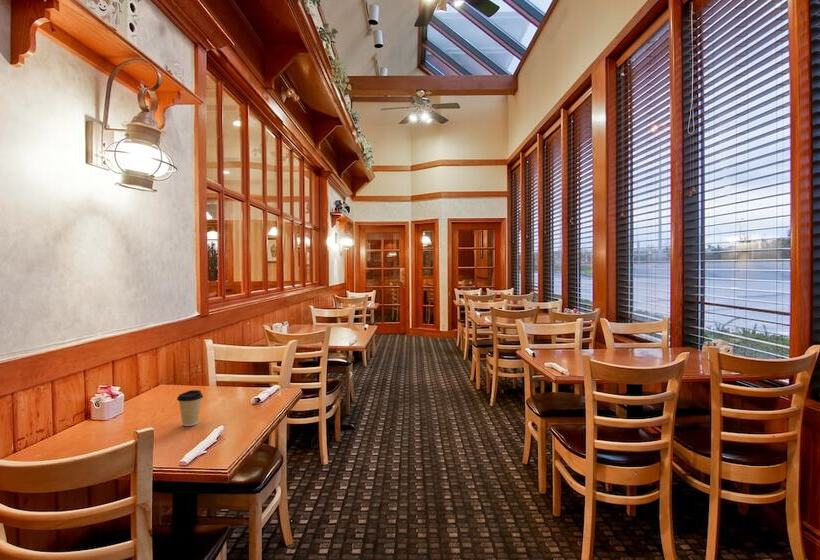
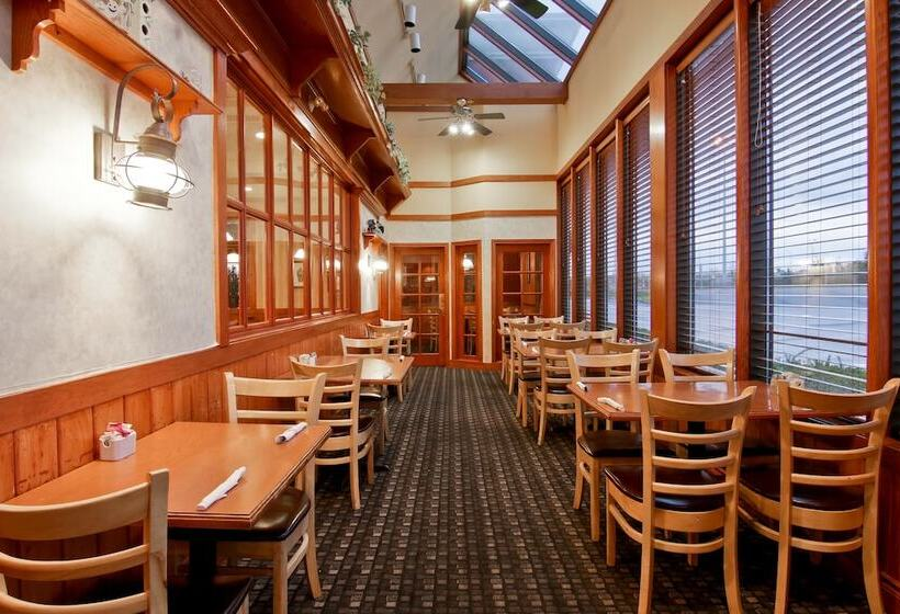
- coffee cup [176,389,204,427]
